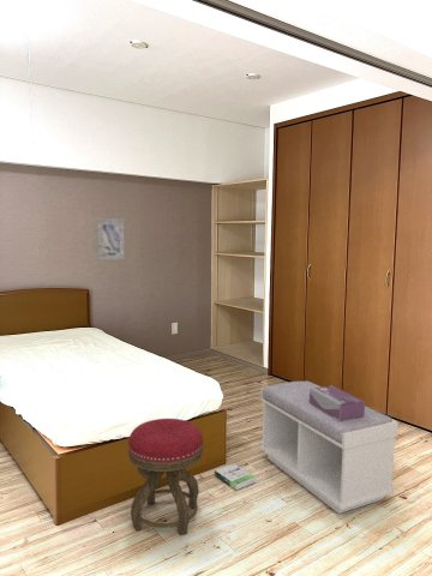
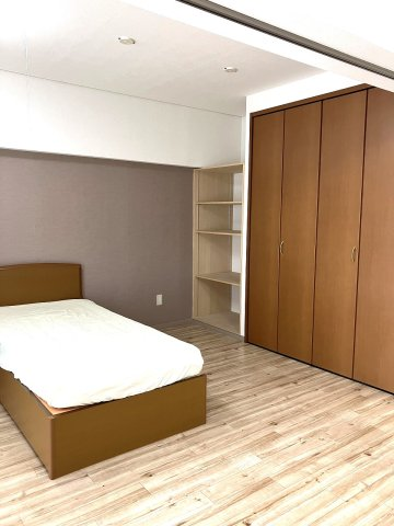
- bench [259,380,400,515]
- stool [127,418,204,536]
- wall art [96,217,125,260]
- tissue box [310,385,366,421]
- box [214,462,257,491]
